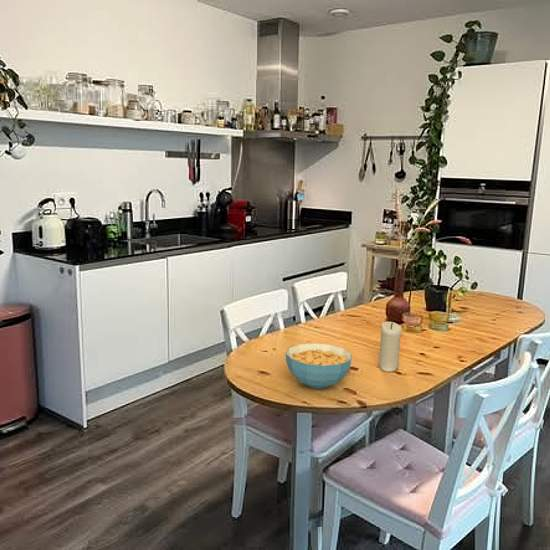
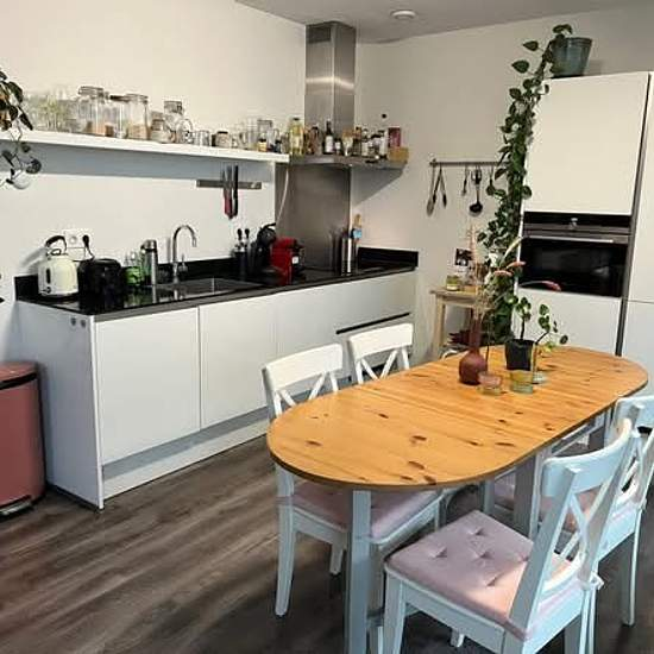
- cereal bowl [285,342,353,390]
- candle [377,321,403,373]
